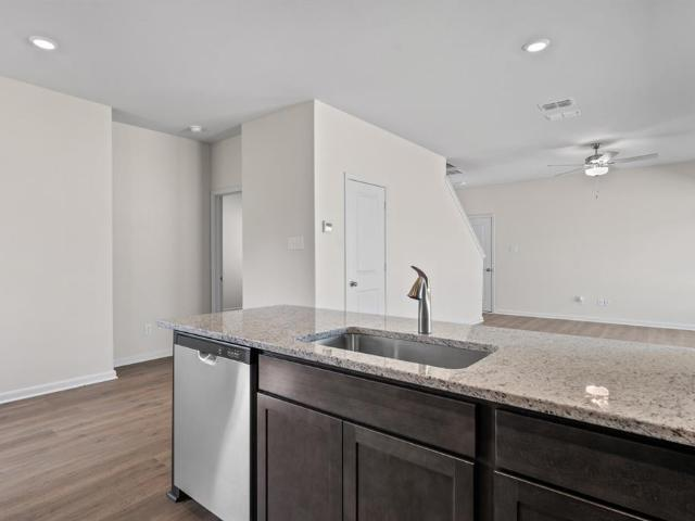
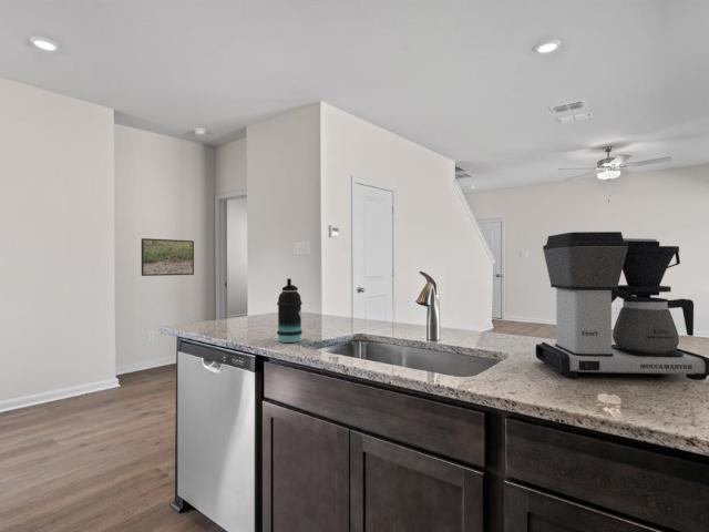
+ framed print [141,237,195,277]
+ coffee maker [535,231,709,381]
+ bottle [276,277,304,344]
